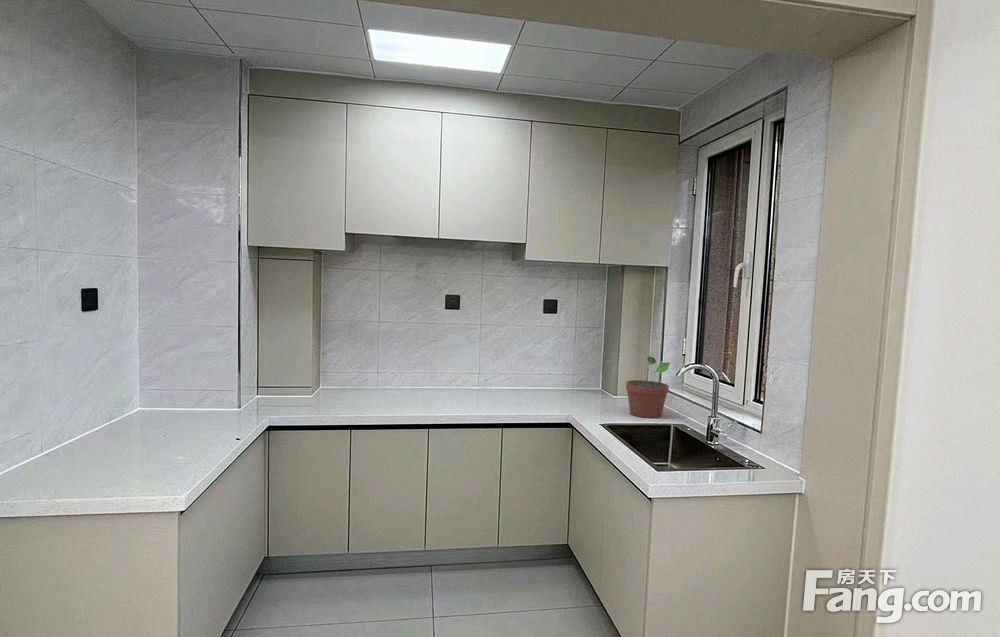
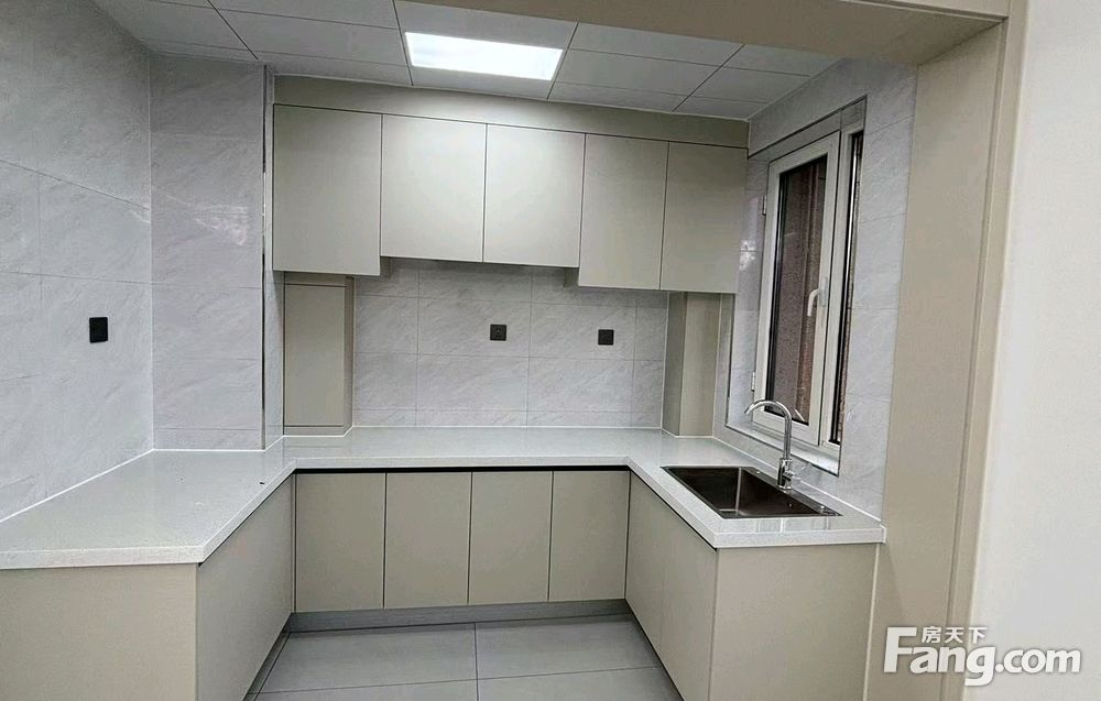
- potted plant [625,344,671,419]
